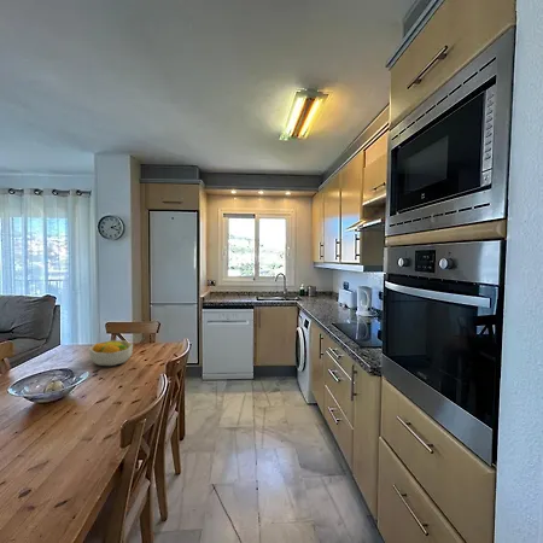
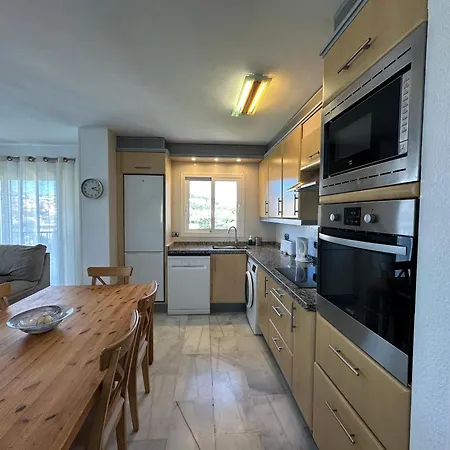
- fruit bowl [88,339,134,367]
